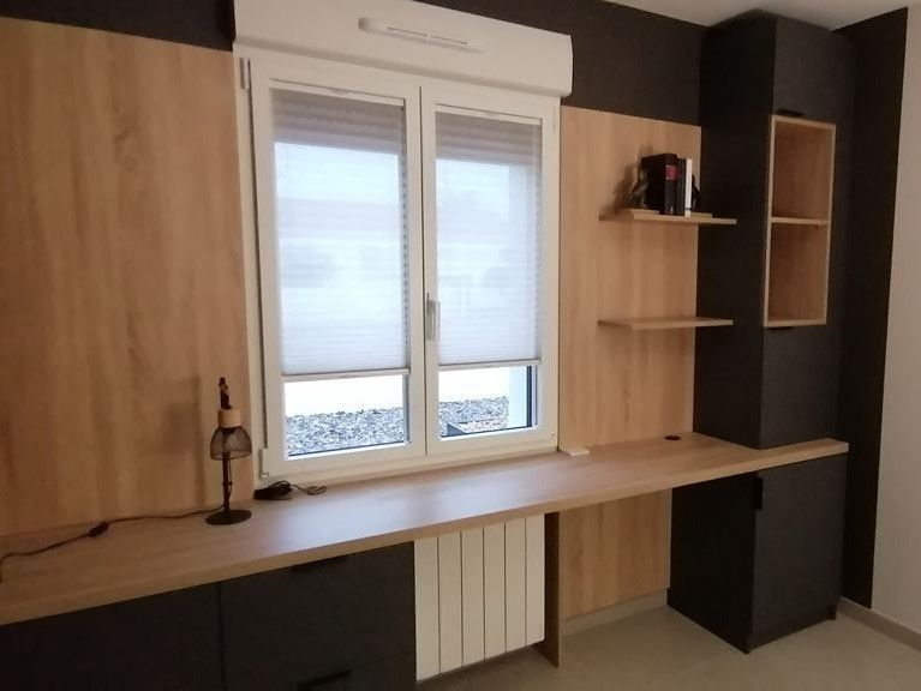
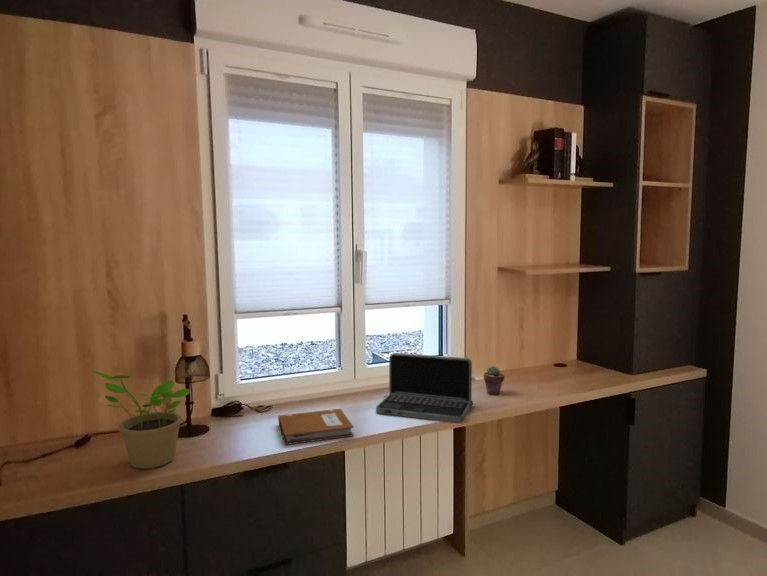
+ potted succulent [483,365,506,396]
+ notebook [277,408,355,446]
+ potted plant [91,370,191,470]
+ laptop [375,352,474,424]
